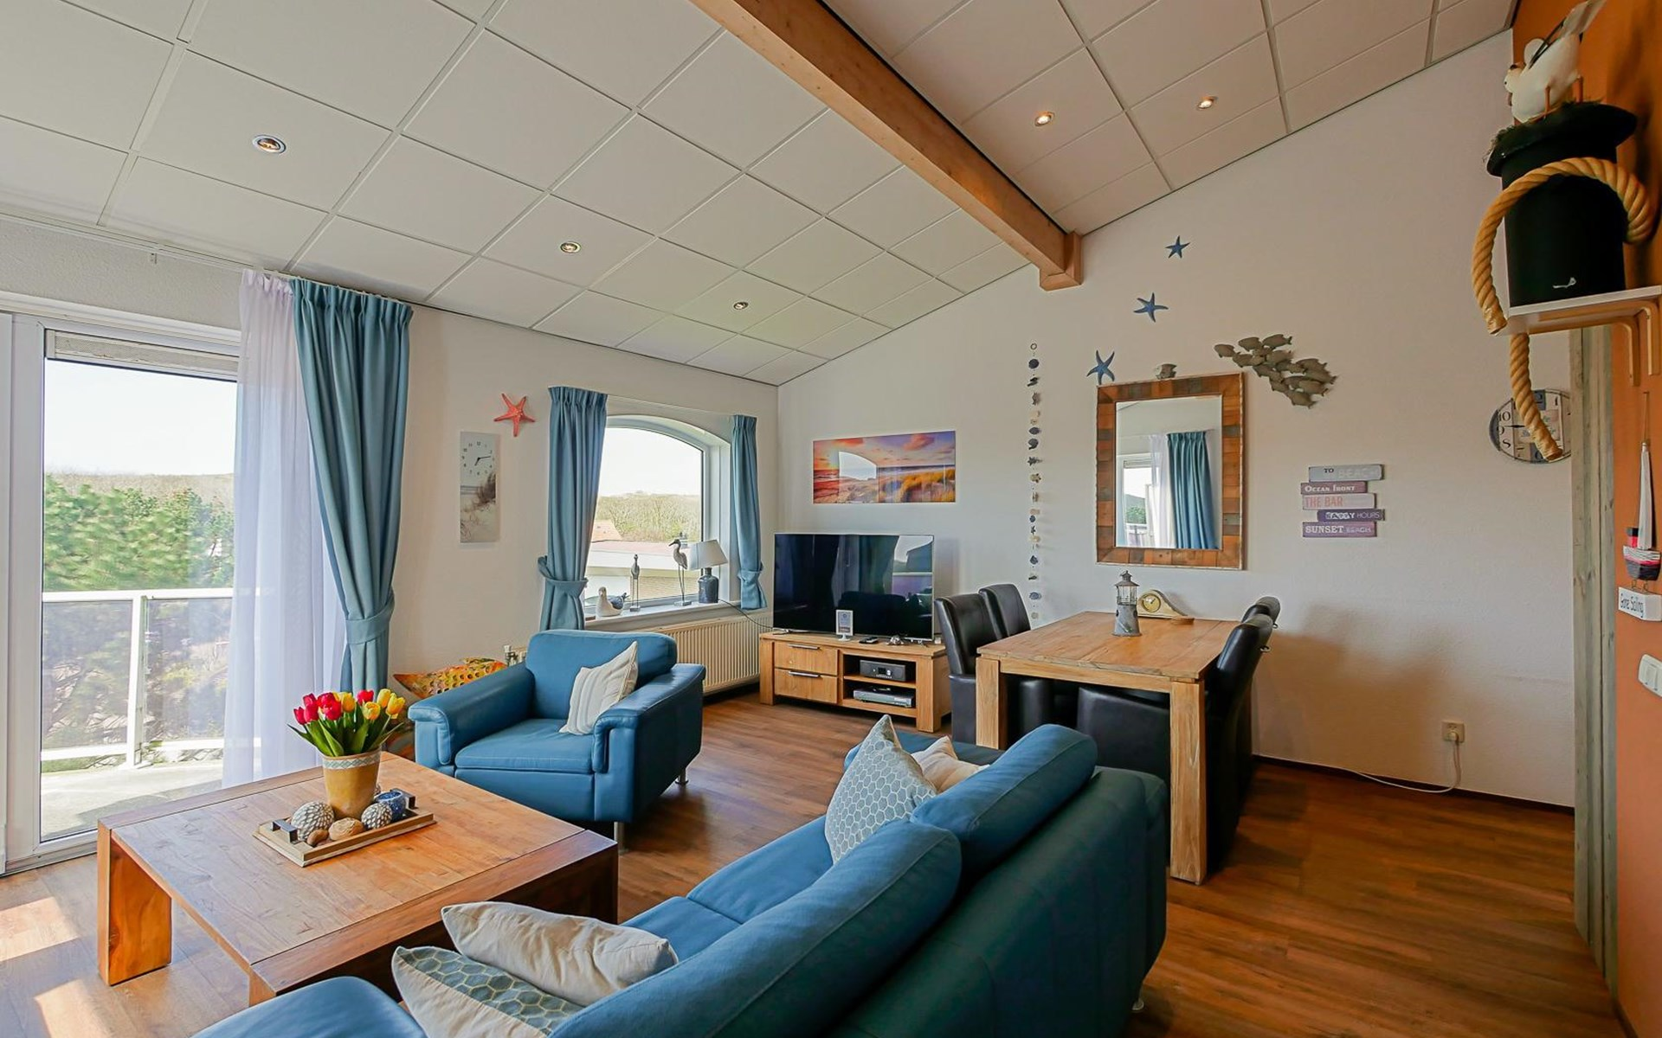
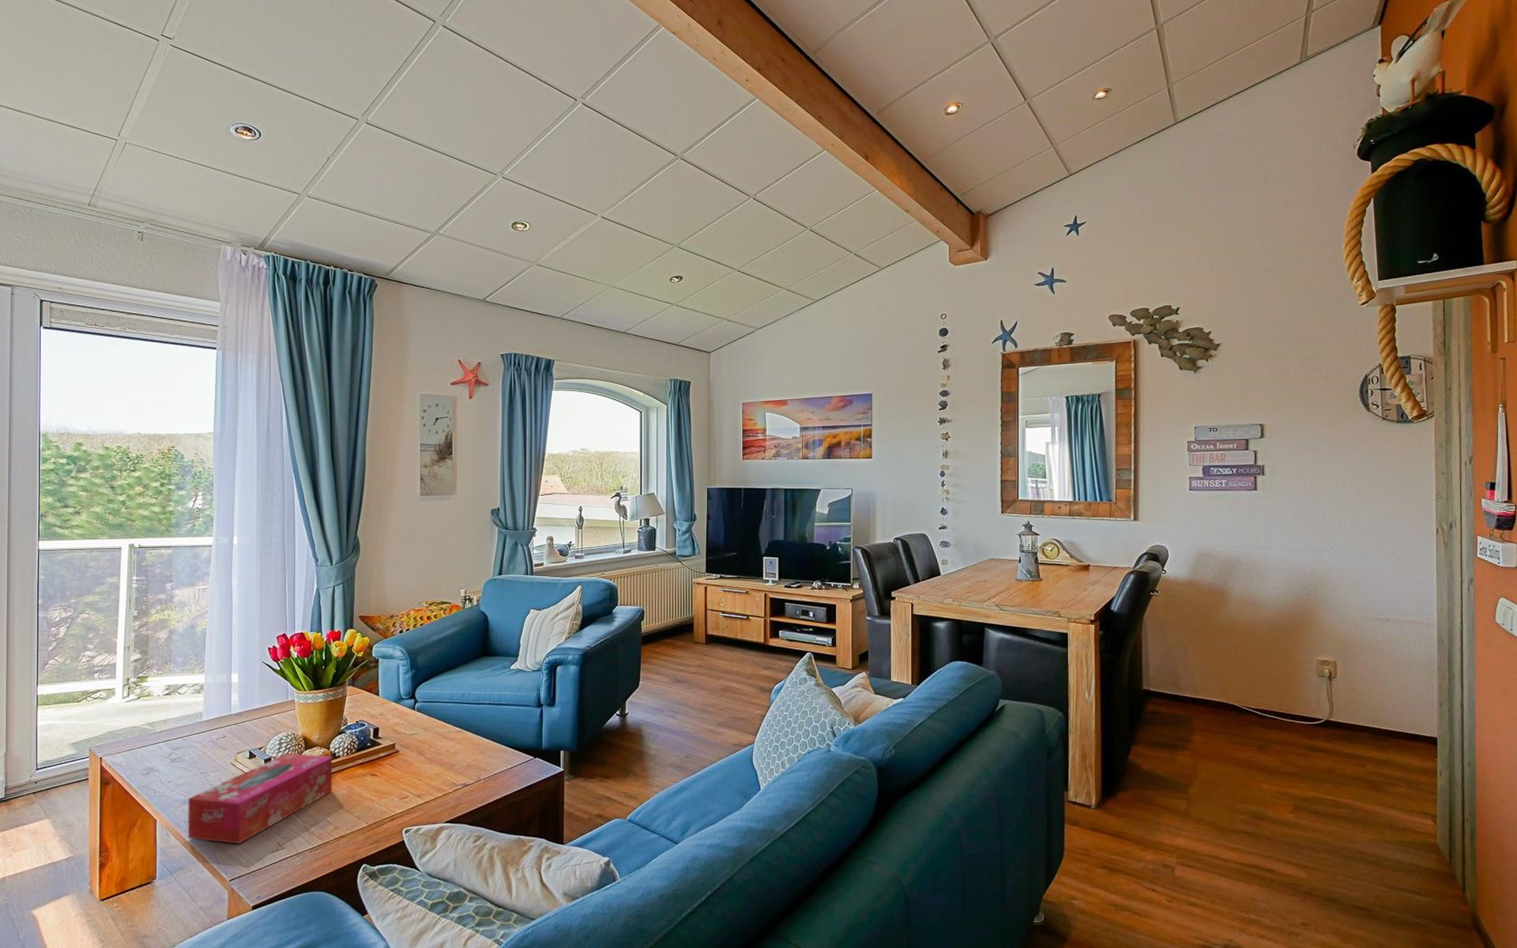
+ tissue box [187,753,333,844]
